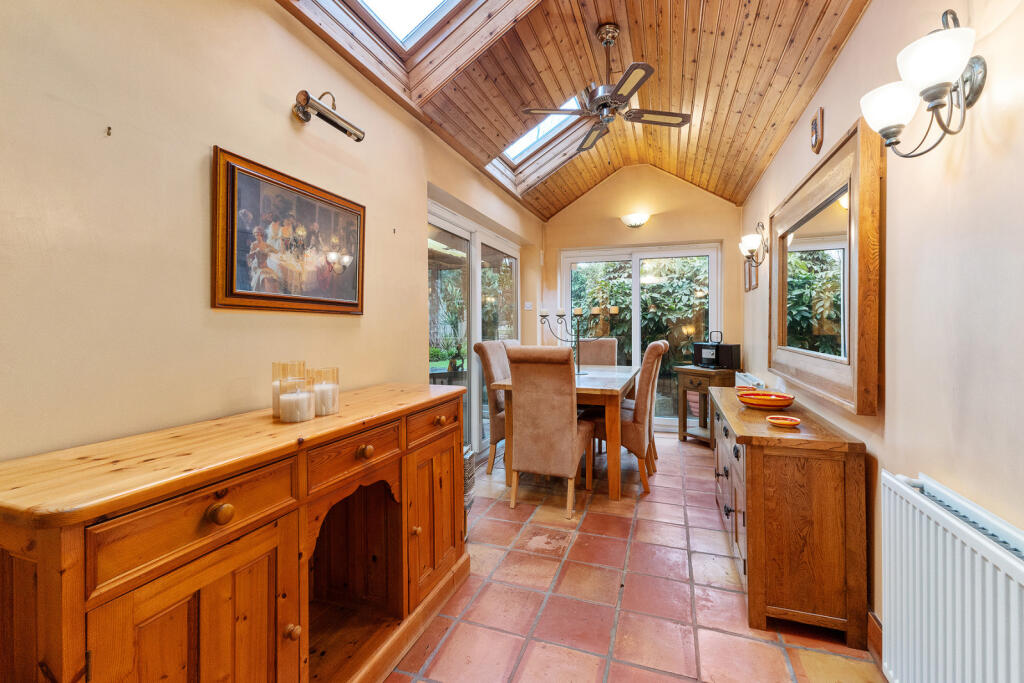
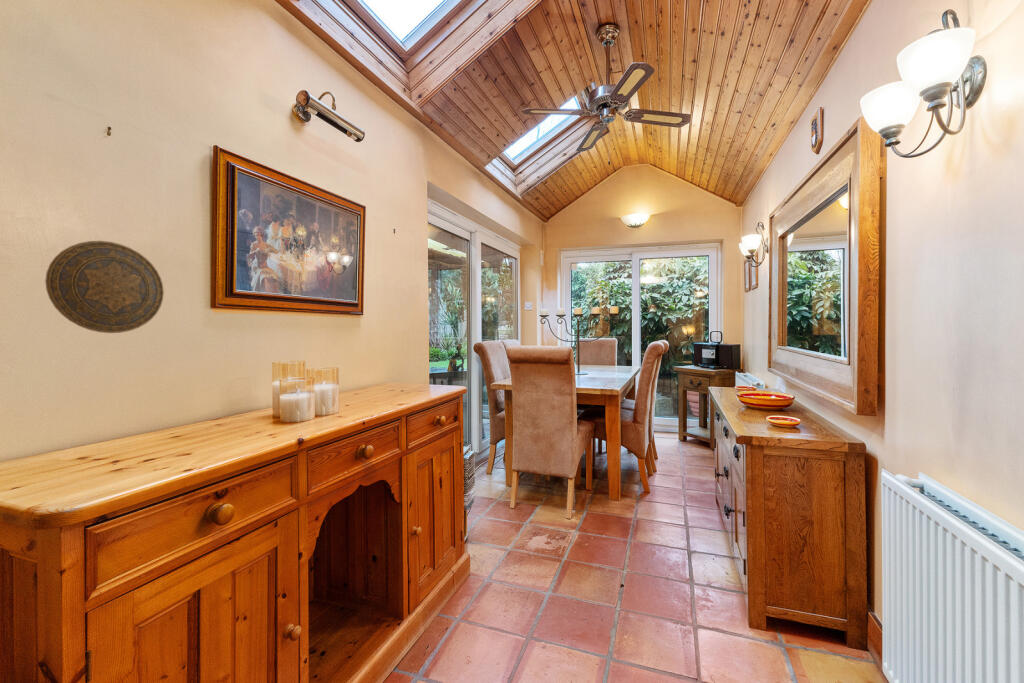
+ decorative plate [44,240,165,334]
